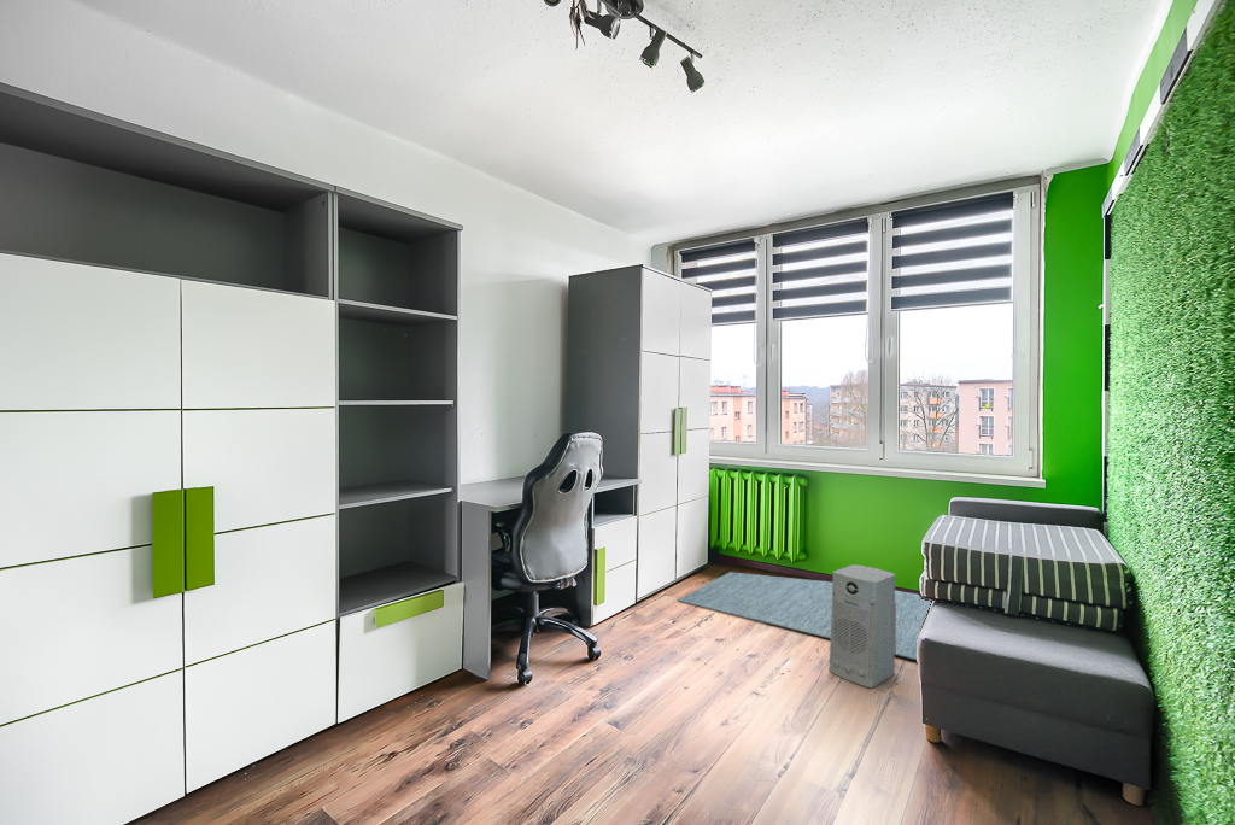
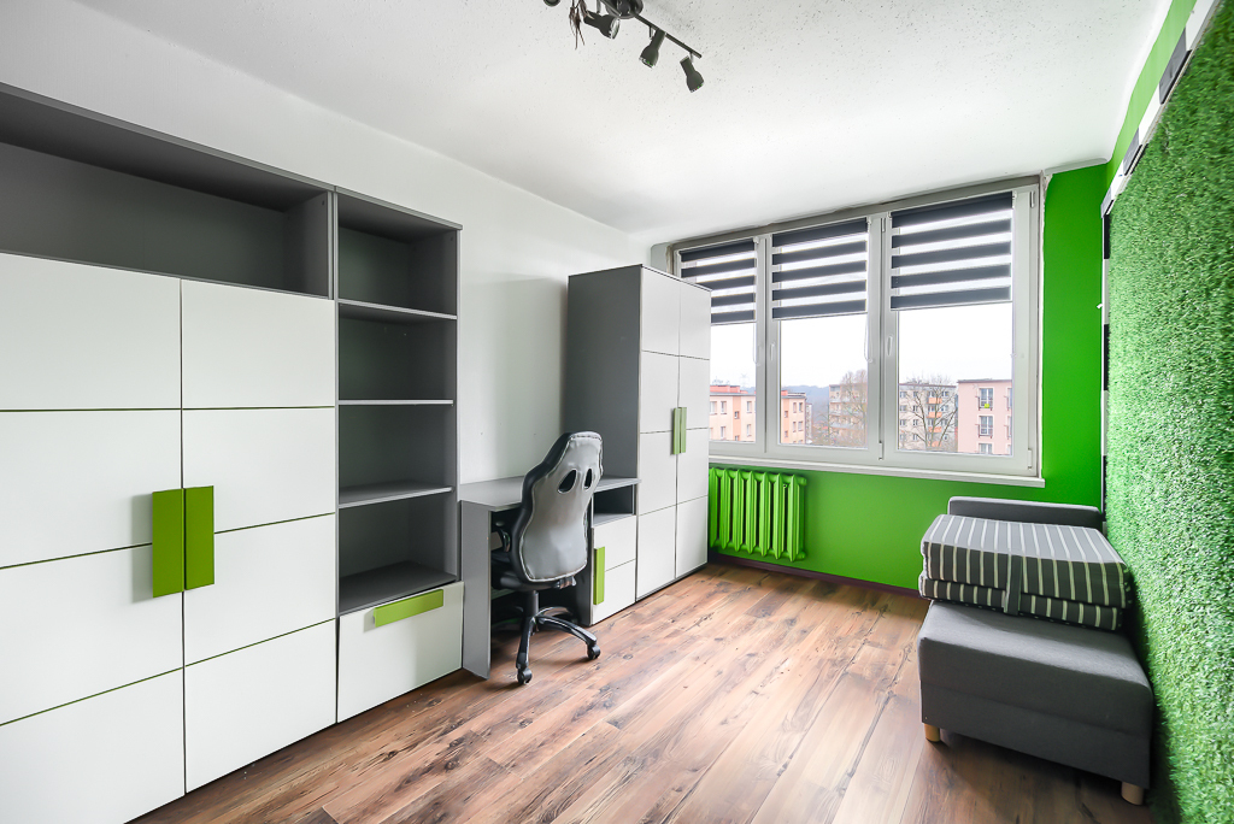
- air purifier [827,564,896,689]
- rug [677,571,931,661]
